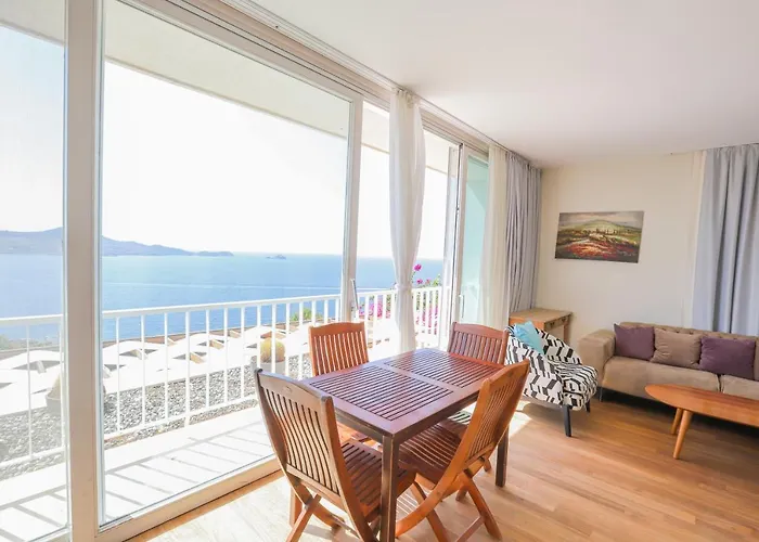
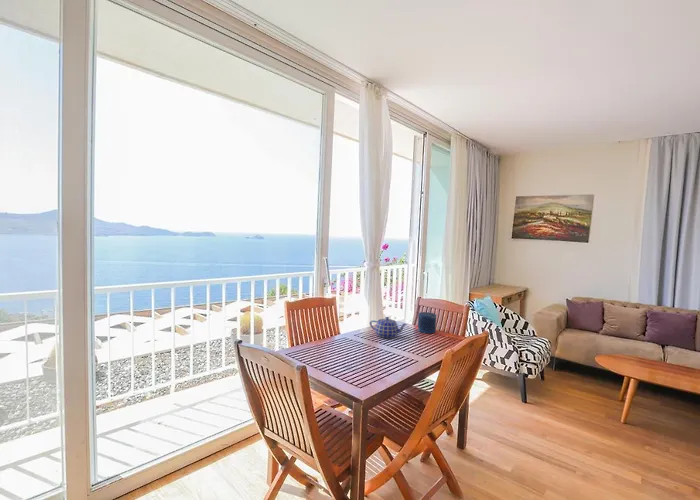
+ teapot [369,316,407,339]
+ candle [417,311,437,334]
